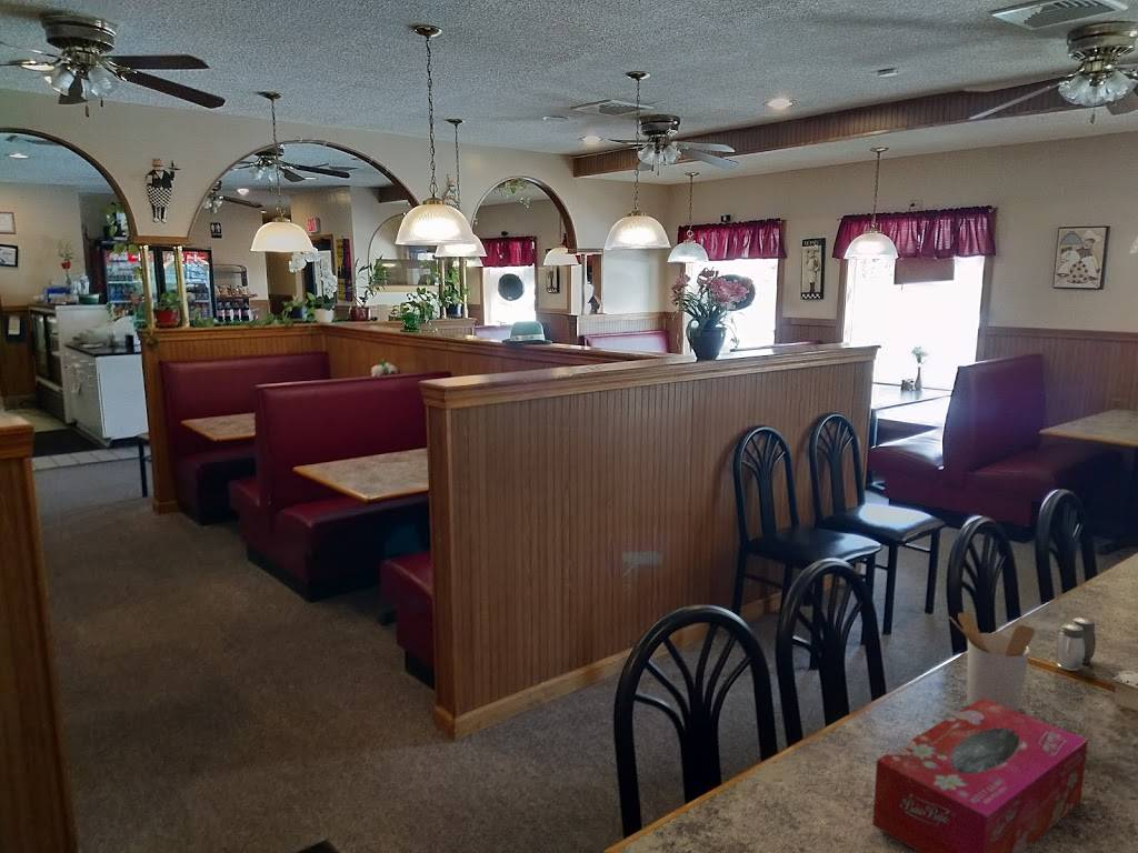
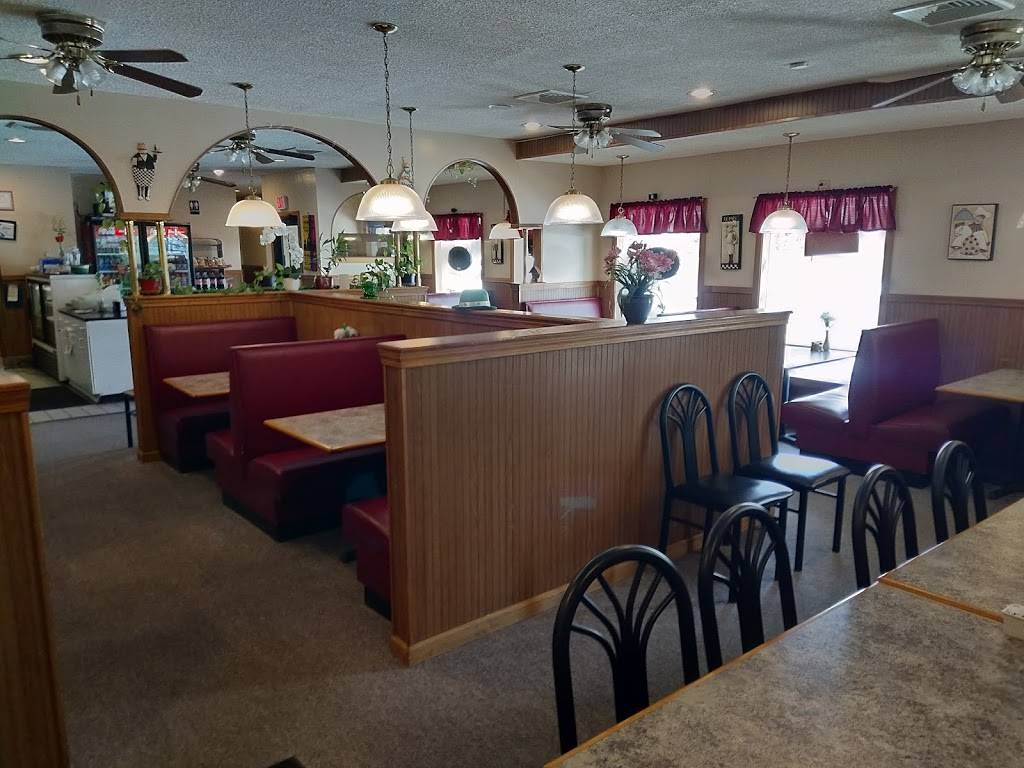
- utensil holder [948,611,1036,712]
- salt and pepper shaker [1055,616,1097,672]
- tissue box [871,698,1089,853]
